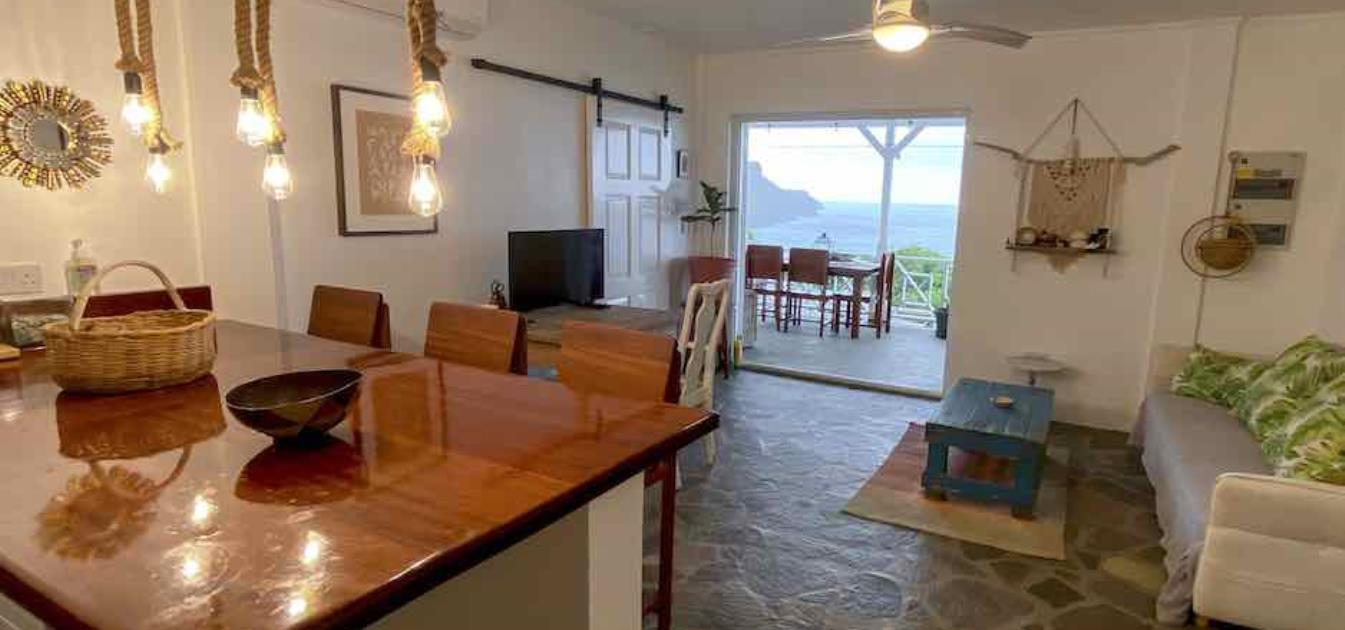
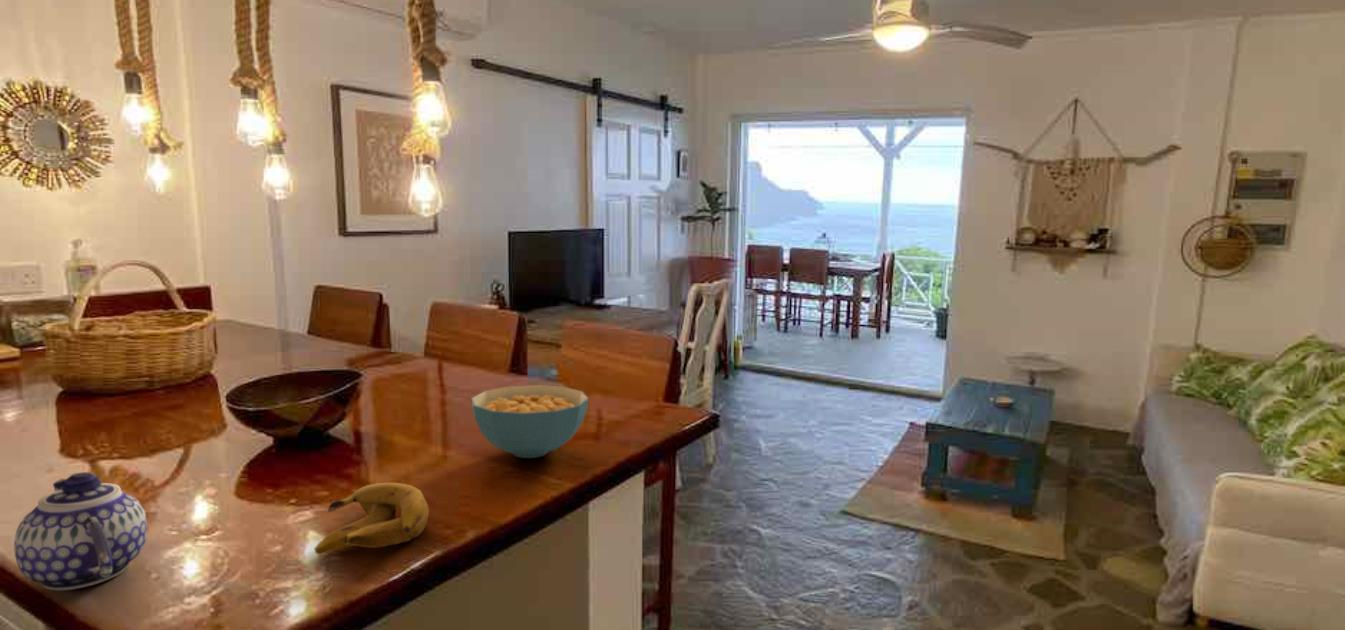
+ banana [313,482,430,555]
+ cereal bowl [470,384,590,459]
+ teapot [13,471,148,591]
